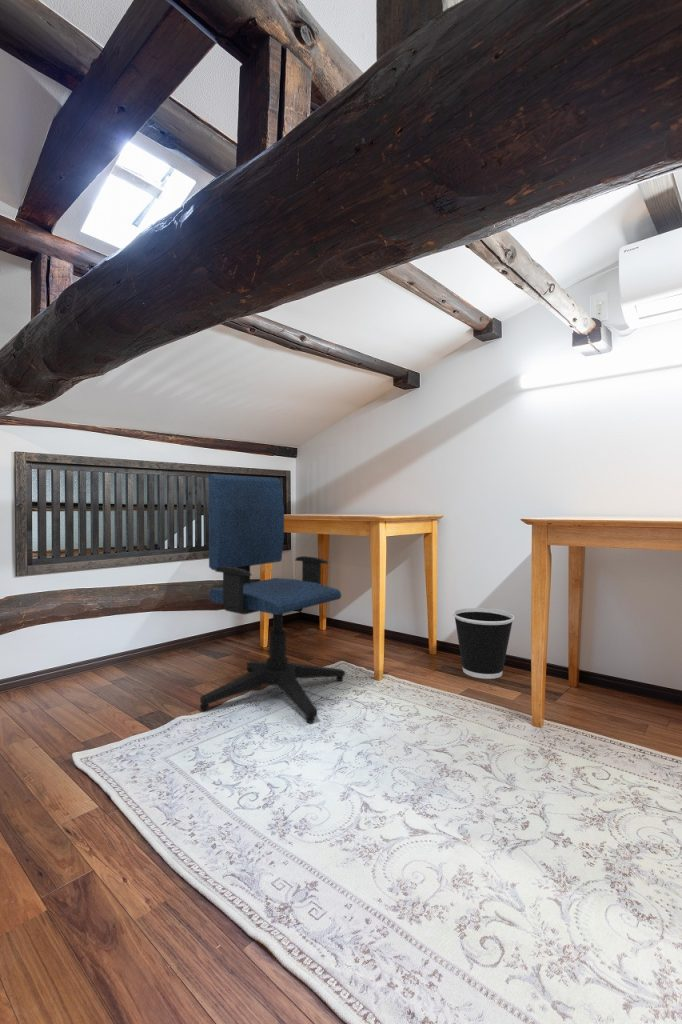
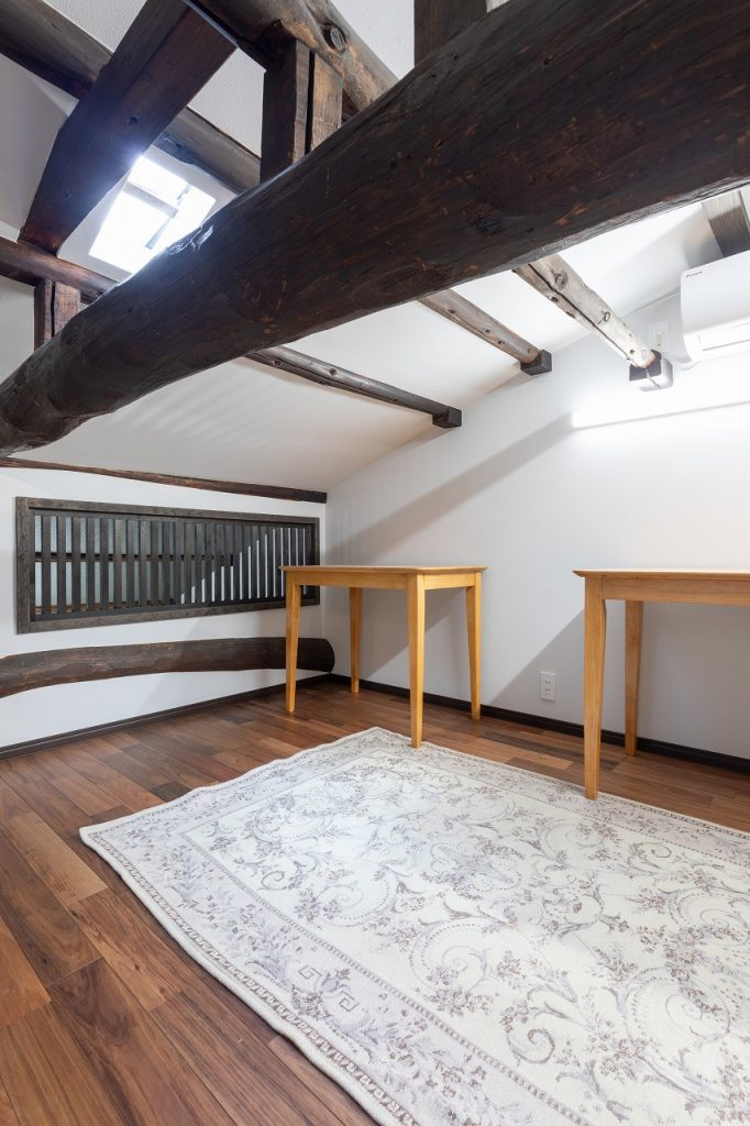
- wastebasket [452,607,515,680]
- office chair [199,473,346,724]
